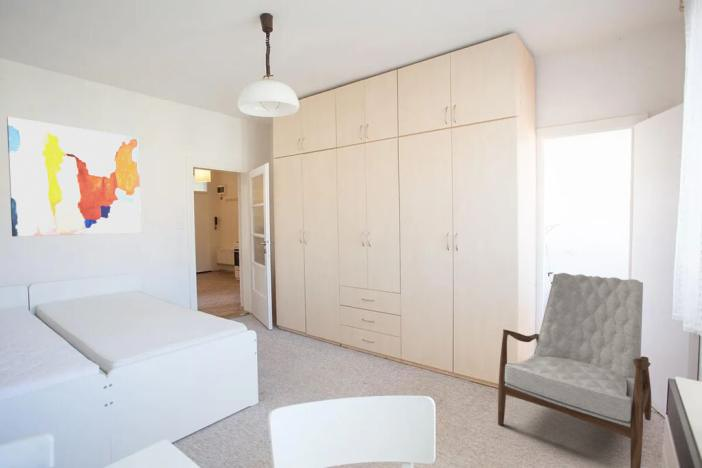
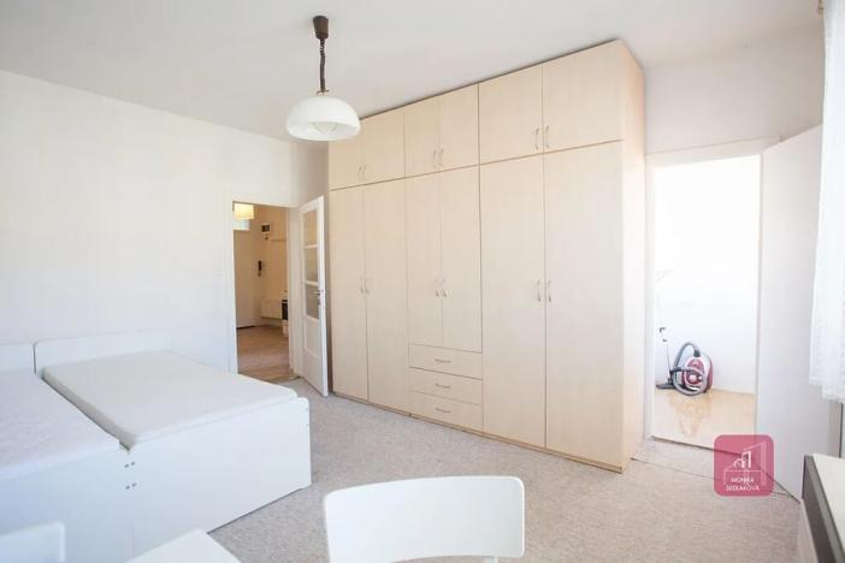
- wall art [6,116,142,237]
- armchair [497,272,652,468]
